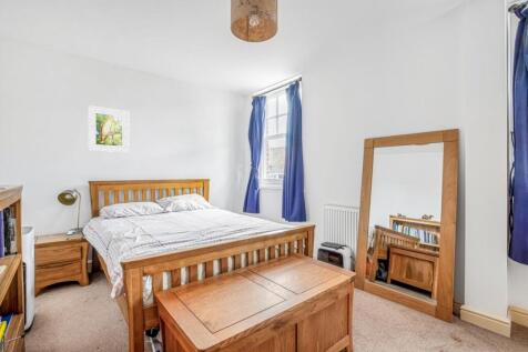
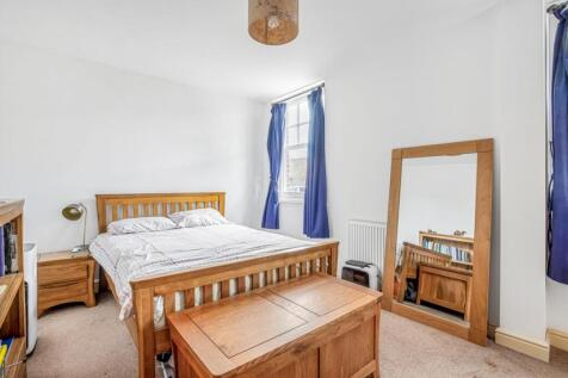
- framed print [88,104,130,153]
